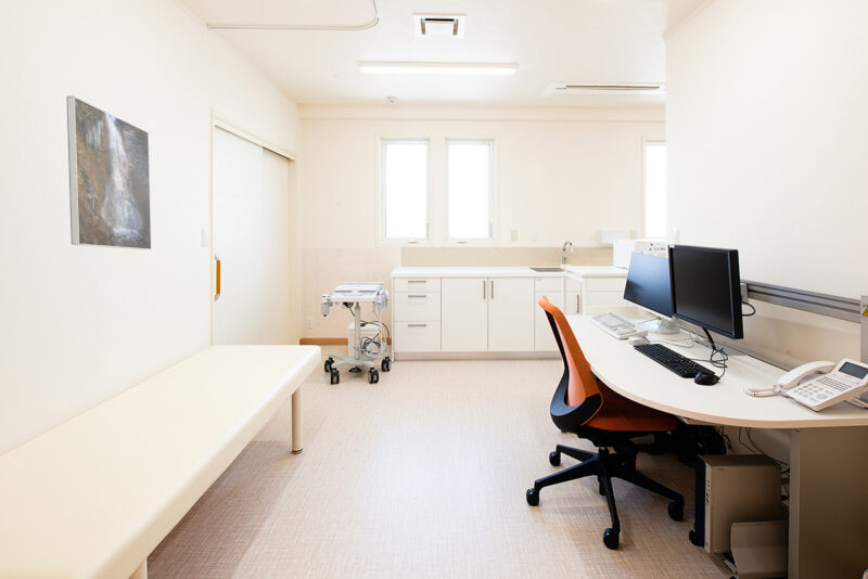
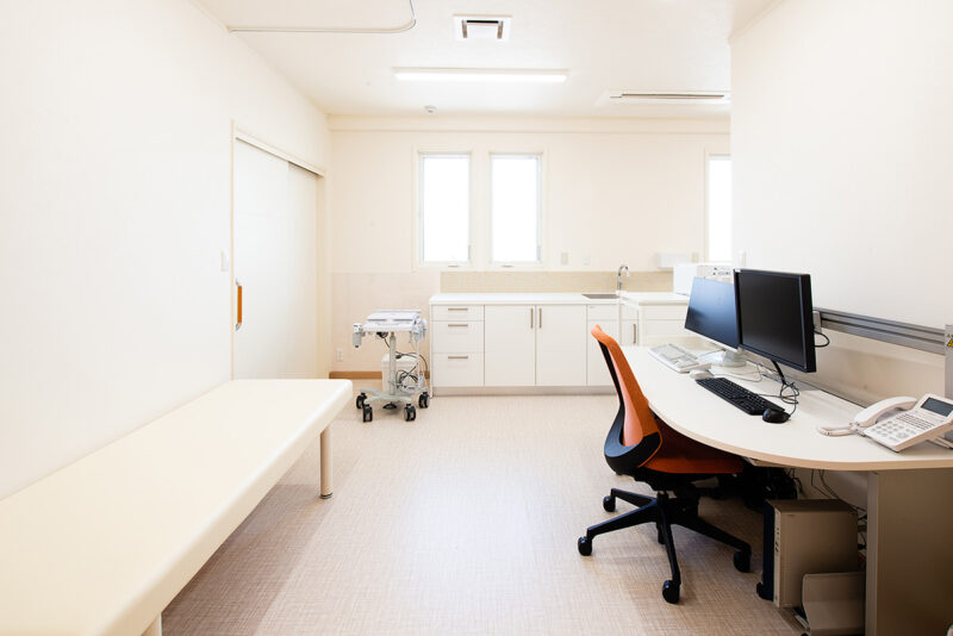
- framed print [65,95,152,250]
